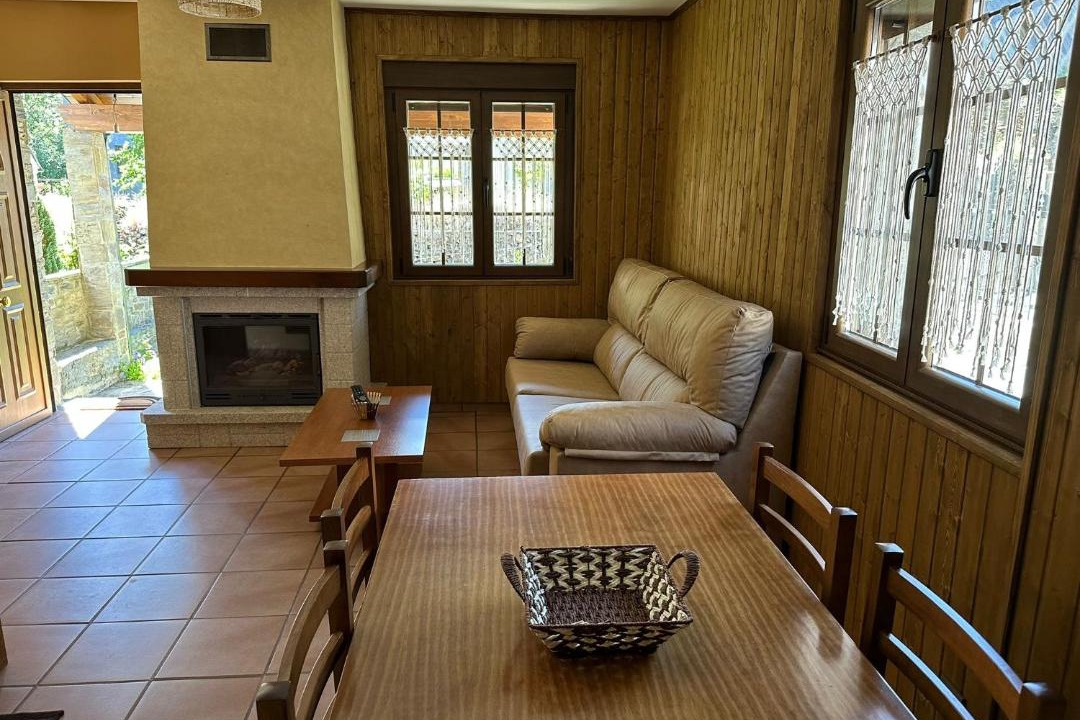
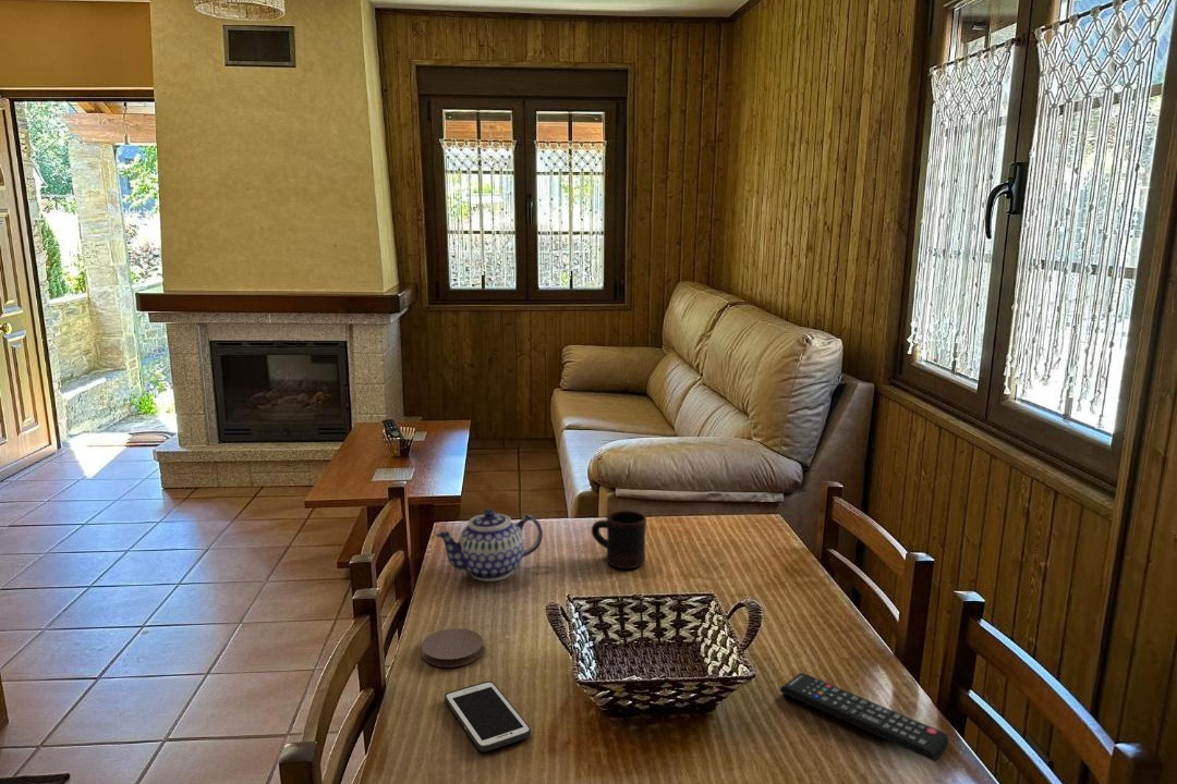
+ teapot [434,509,544,583]
+ remote control [779,672,950,762]
+ coaster [421,627,484,669]
+ cell phone [444,679,532,752]
+ mug [591,510,647,569]
